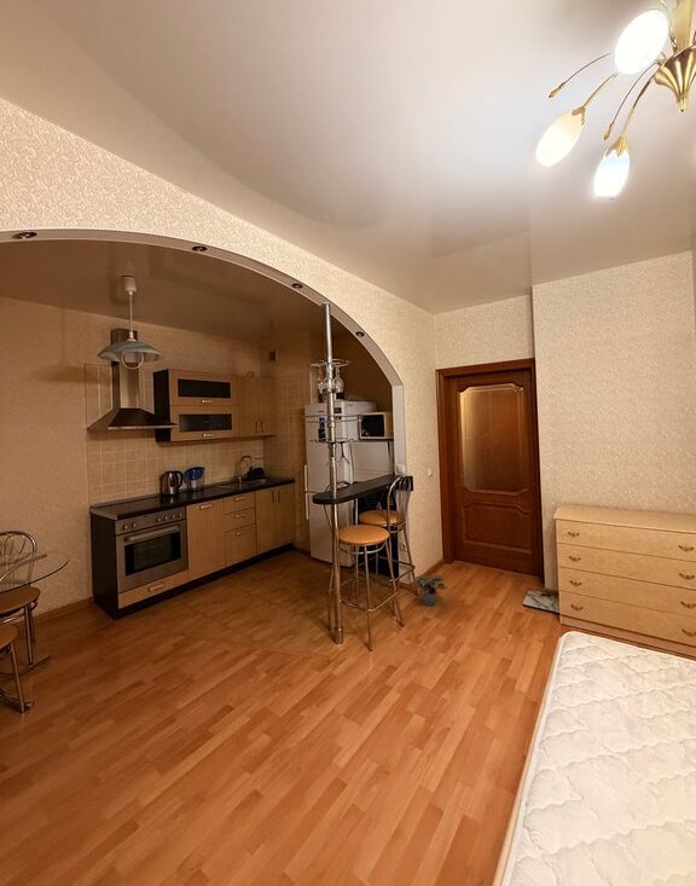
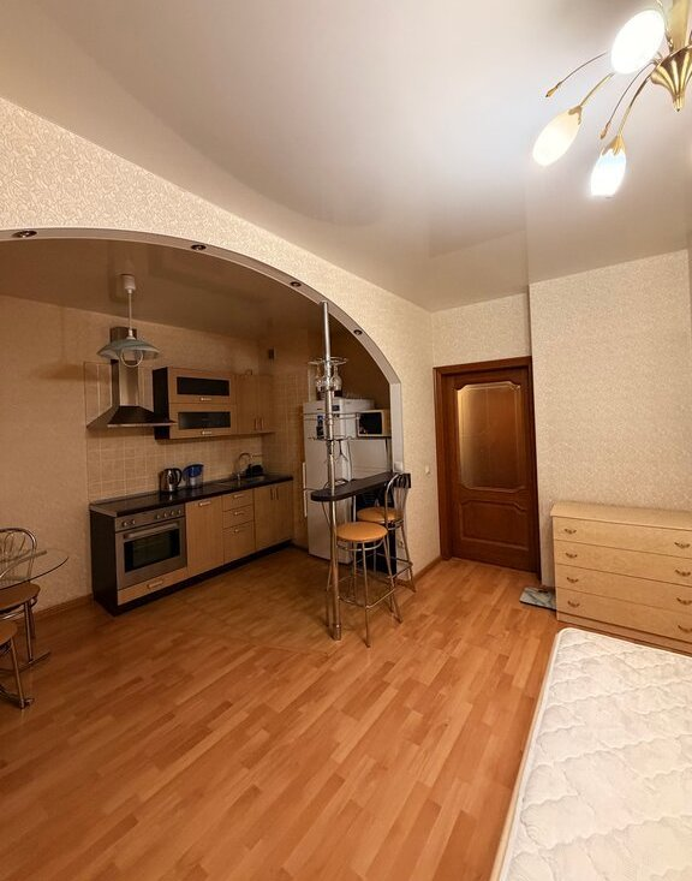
- potted plant [408,573,448,607]
